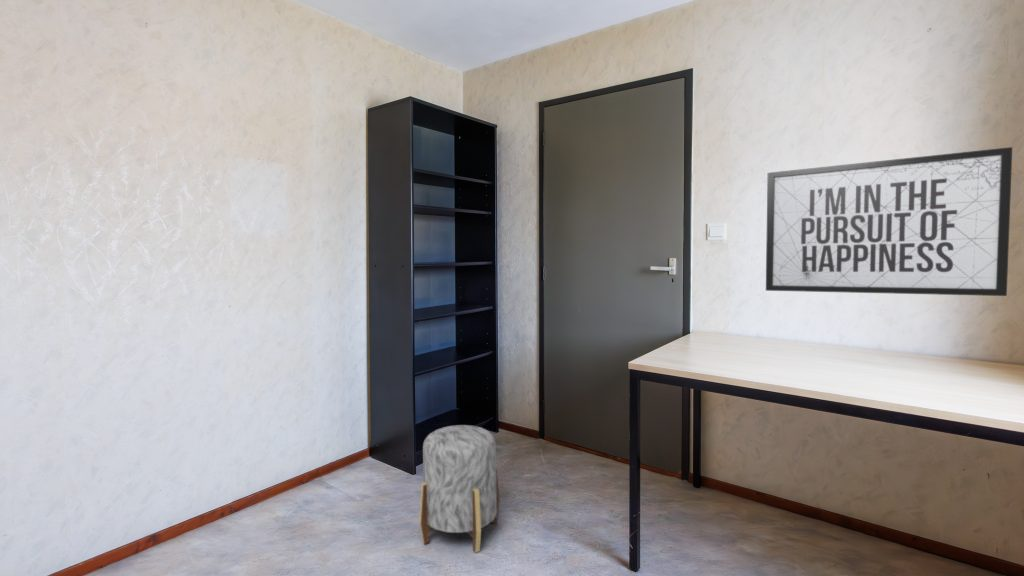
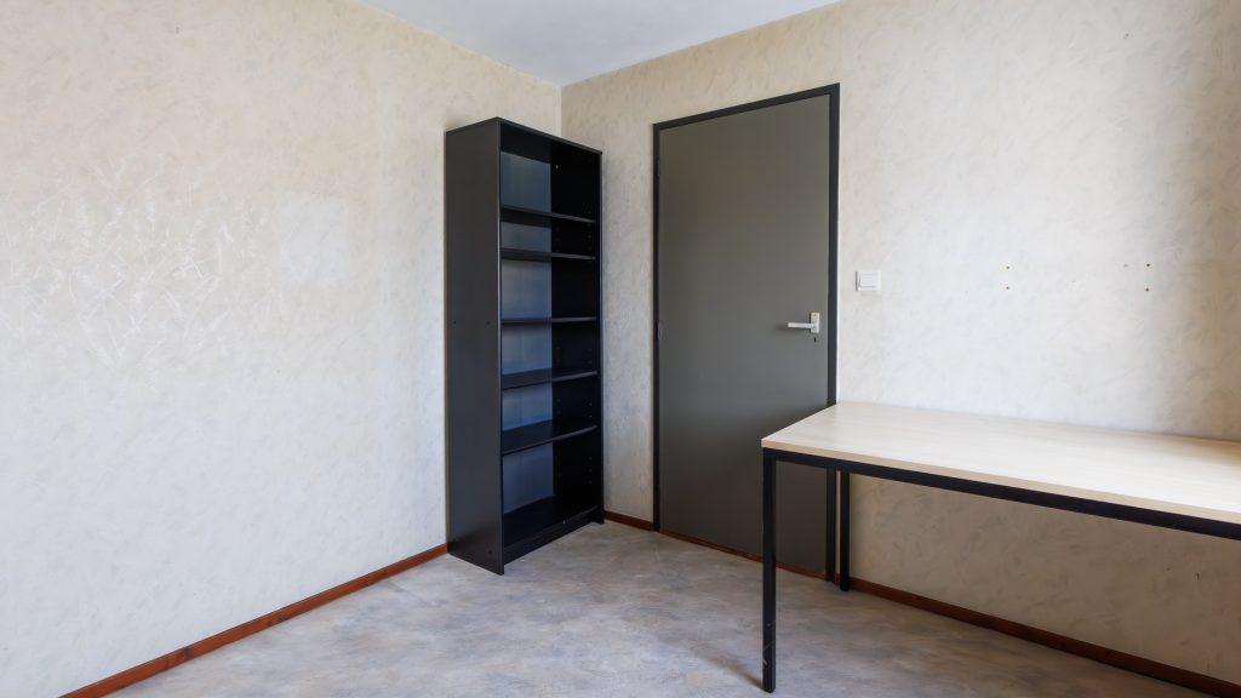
- stool [418,424,501,553]
- mirror [765,146,1013,297]
